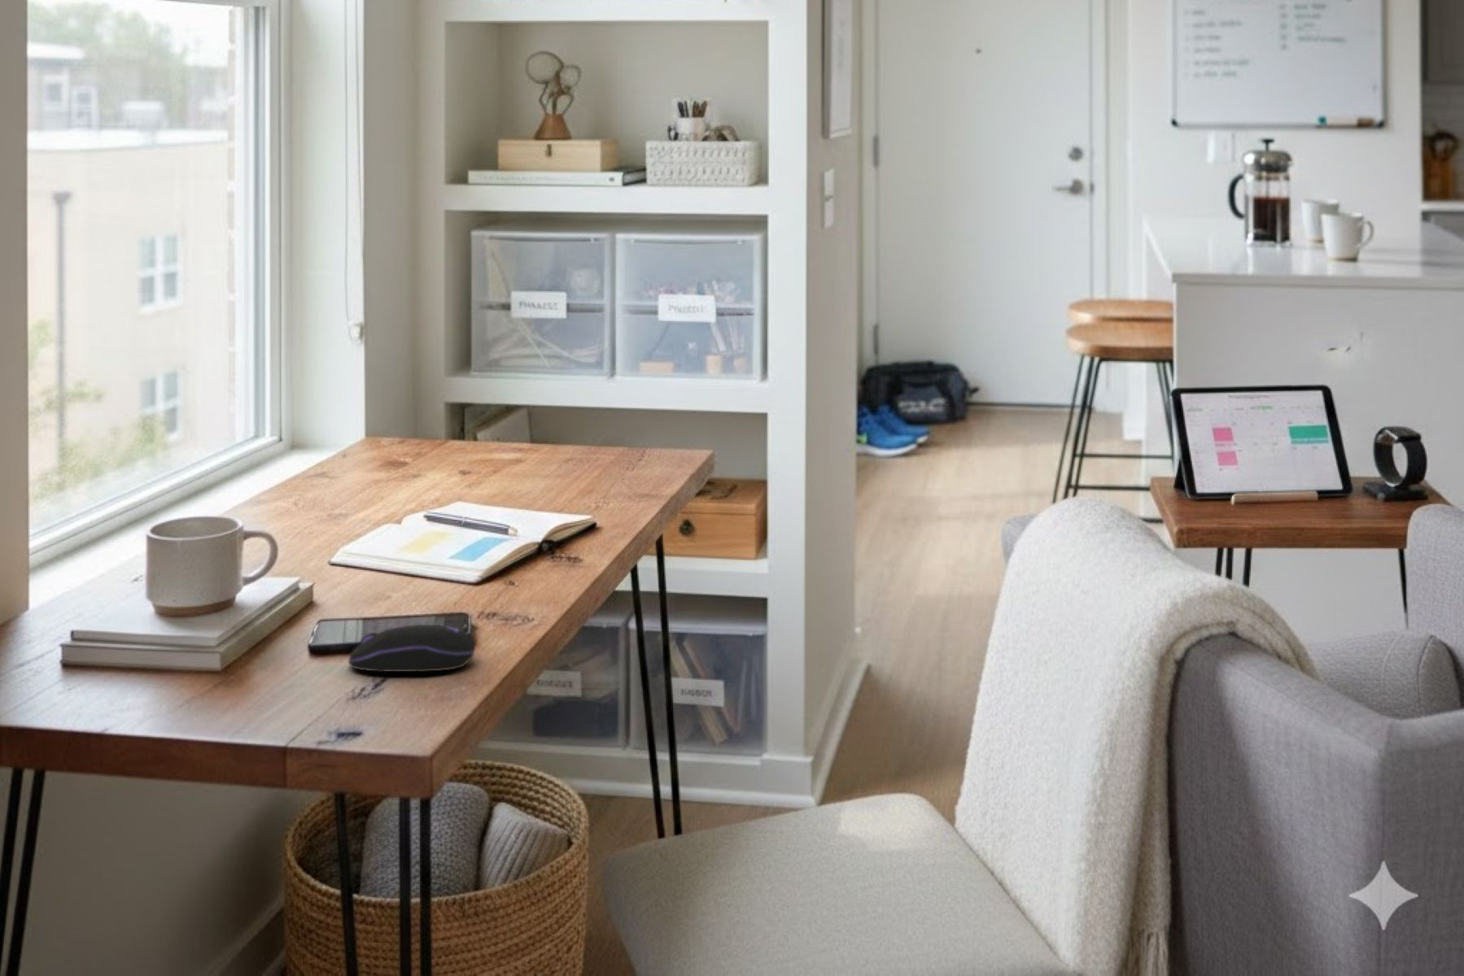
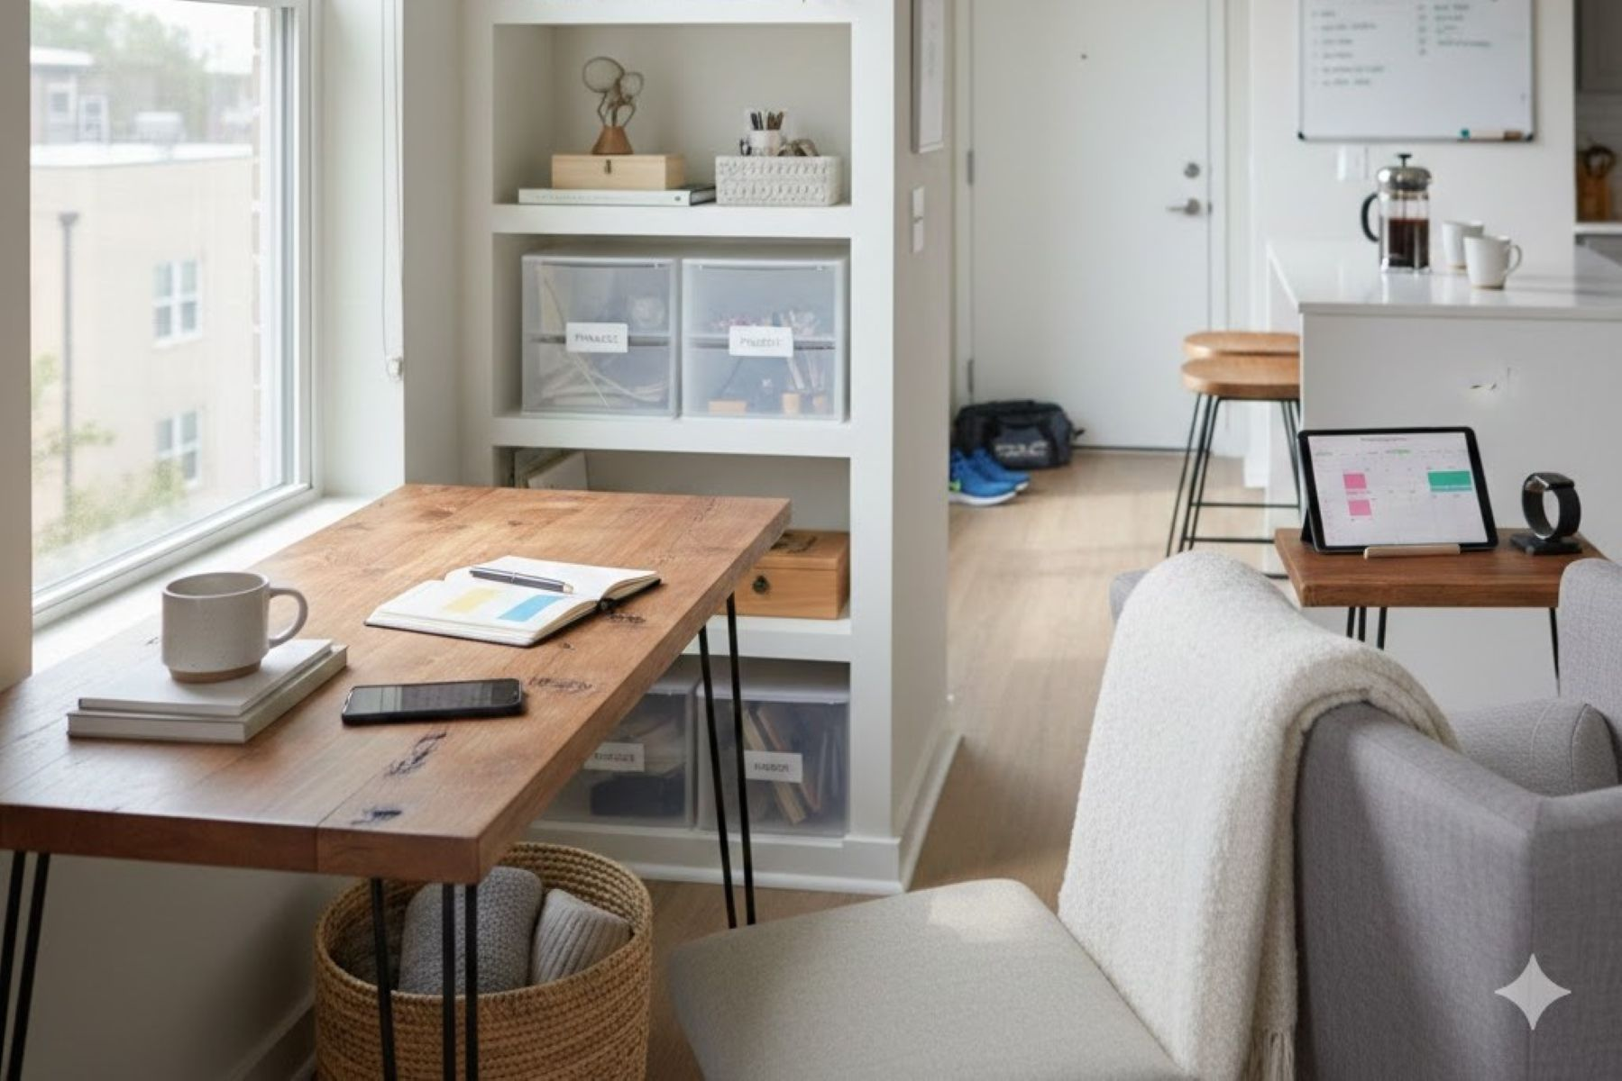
- computer mouse [347,624,476,672]
